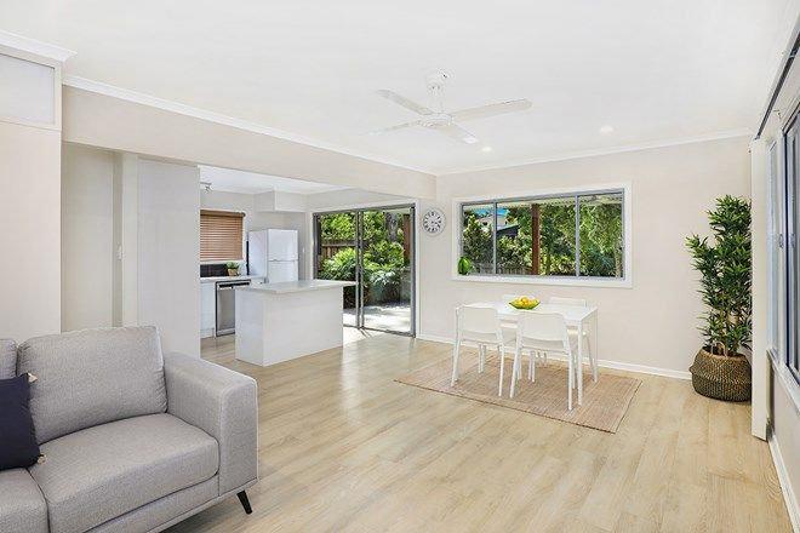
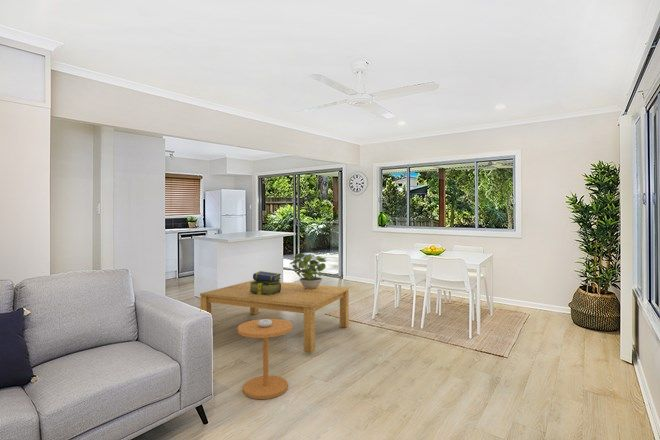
+ stack of books [249,270,282,296]
+ side table [237,318,293,400]
+ coffee table [199,279,350,354]
+ potted plant [289,252,327,289]
